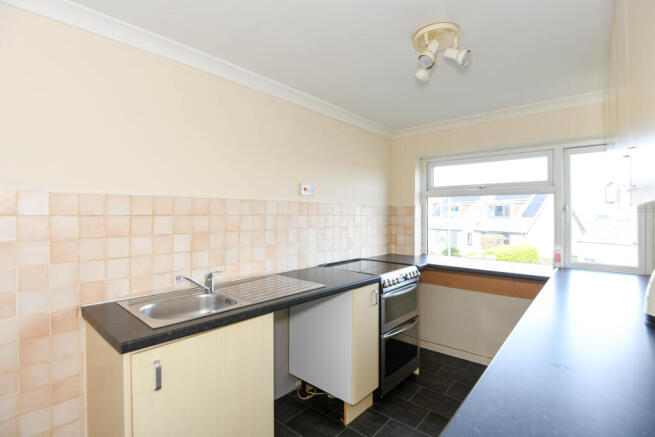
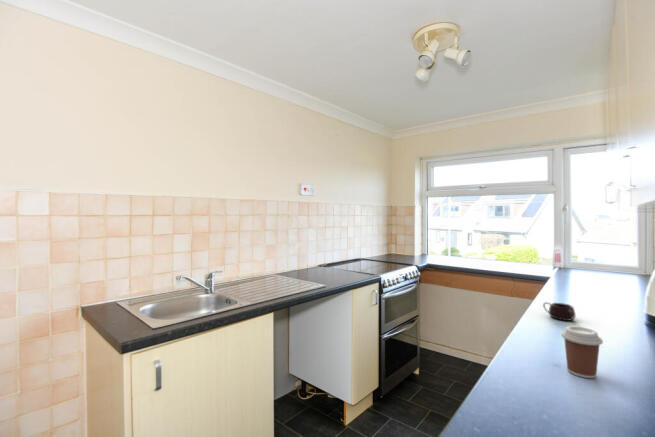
+ mug [542,301,577,322]
+ coffee cup [560,325,604,379]
